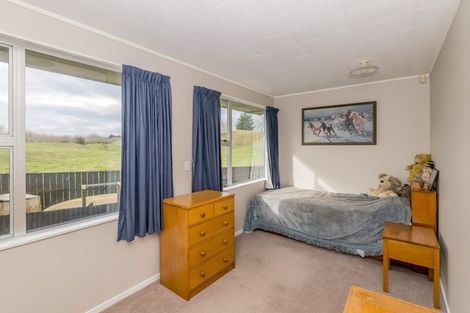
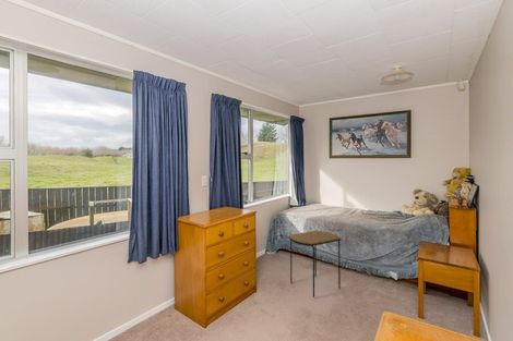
+ side table [288,230,342,299]
